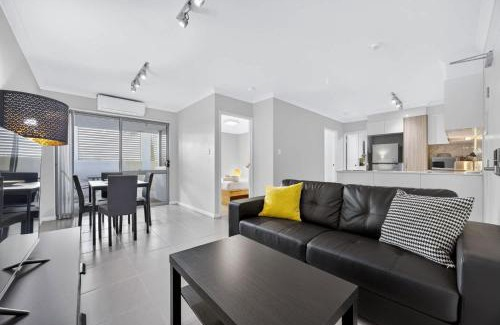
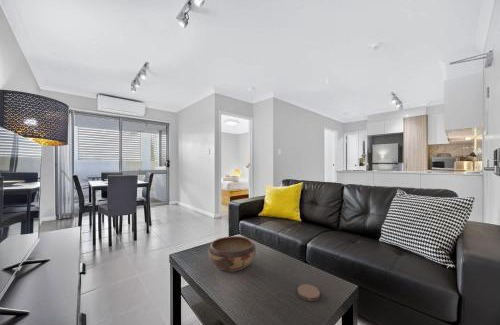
+ coaster [297,283,321,302]
+ decorative bowl [207,235,257,273]
